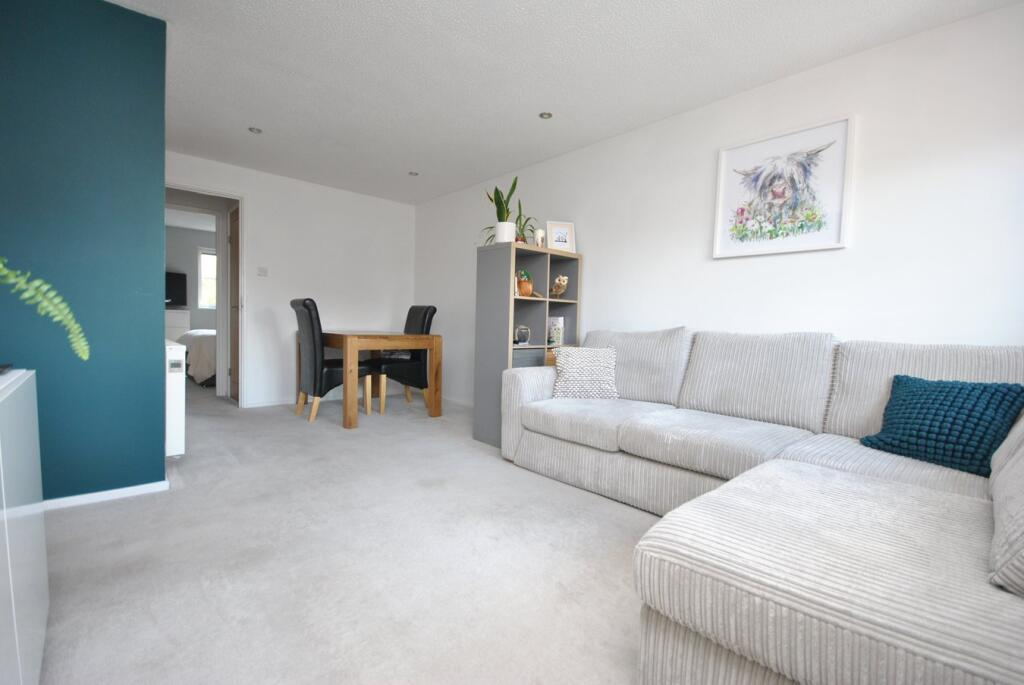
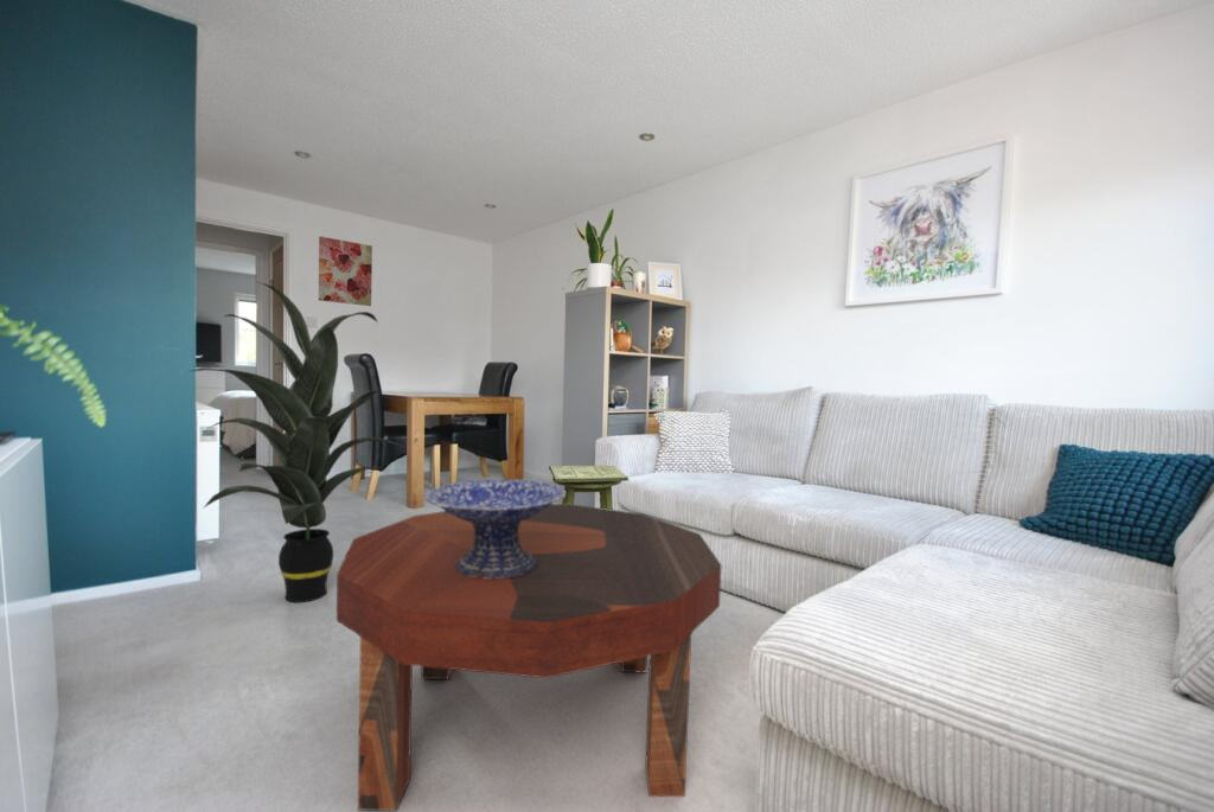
+ wall art [318,235,373,307]
+ indoor plant [187,280,404,603]
+ coffee table [336,503,723,812]
+ decorative bowl [423,479,566,578]
+ side table [548,465,630,510]
